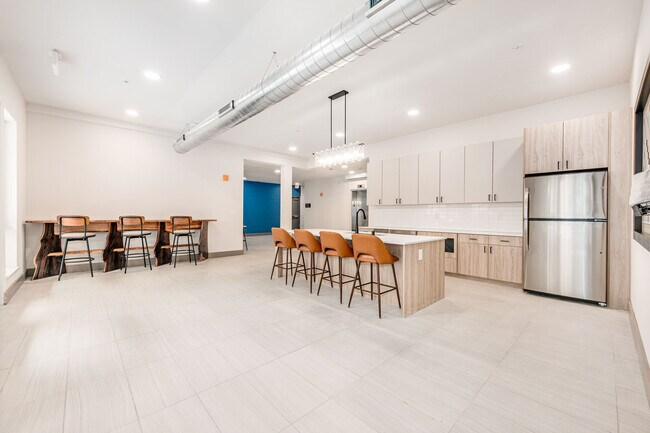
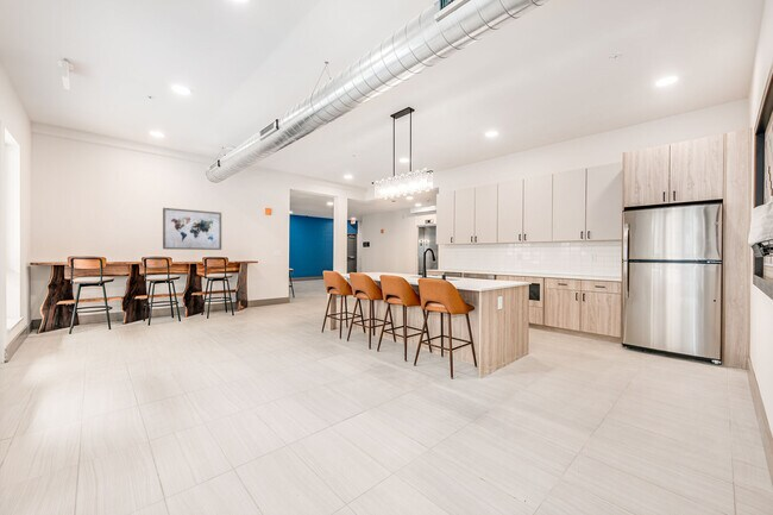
+ wall art [162,207,222,251]
